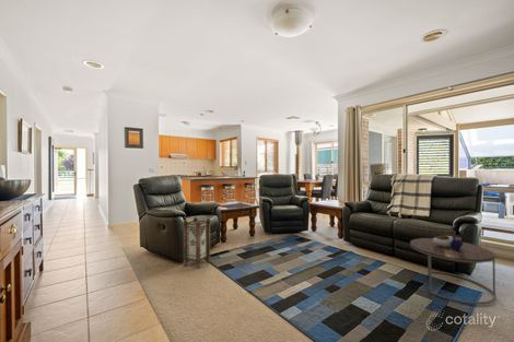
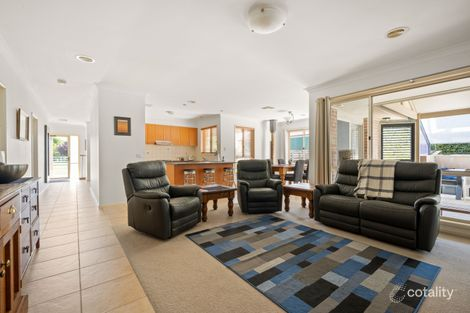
- side table [409,234,497,305]
- lantern [183,216,211,269]
